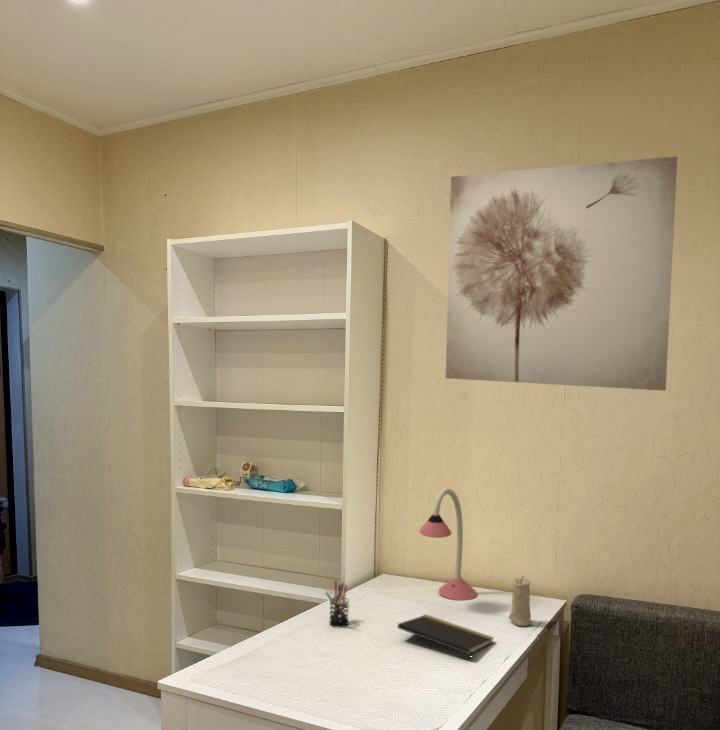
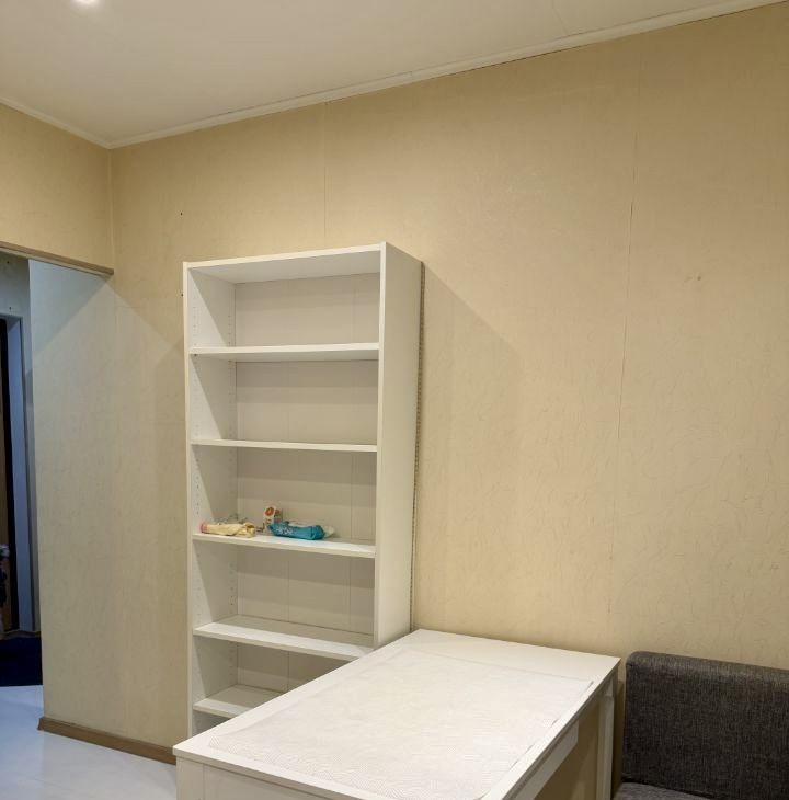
- wall art [445,155,678,392]
- notepad [397,614,495,663]
- candle [508,575,533,628]
- desk lamp [418,487,478,601]
- pen holder [324,579,350,628]
